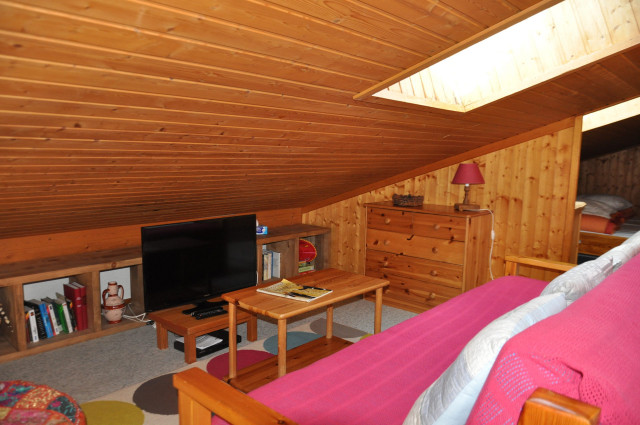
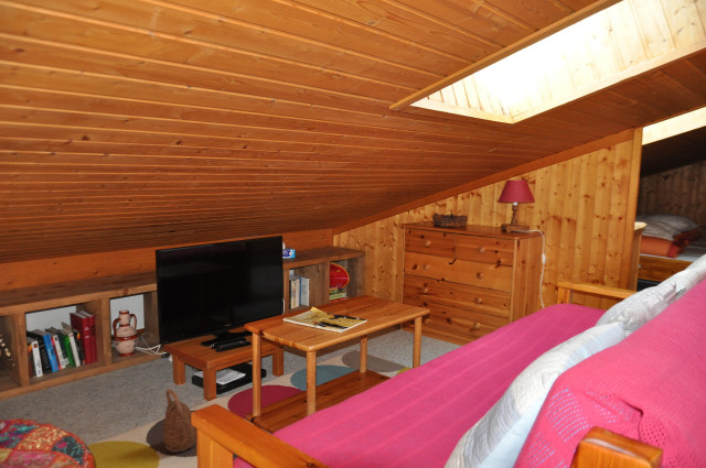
+ basket [162,388,197,454]
